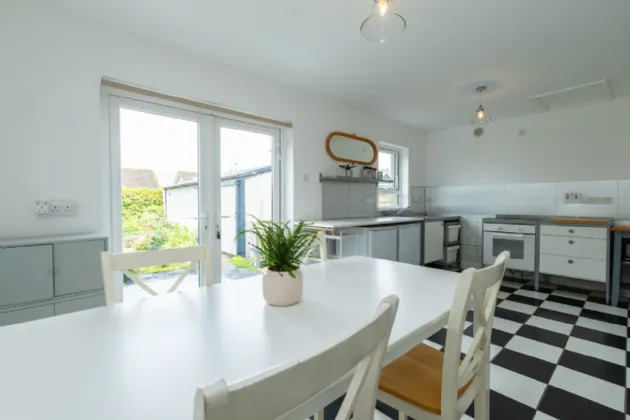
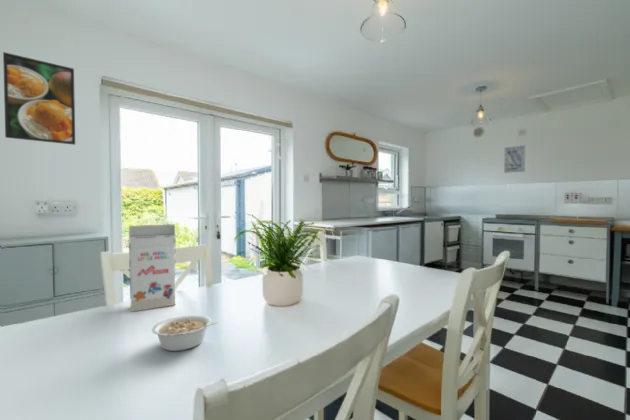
+ legume [151,314,219,352]
+ wall art [503,144,526,174]
+ gift box [128,223,176,313]
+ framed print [2,51,76,146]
